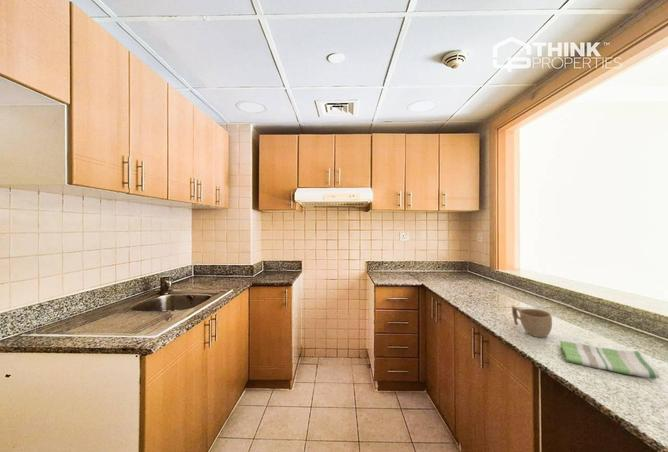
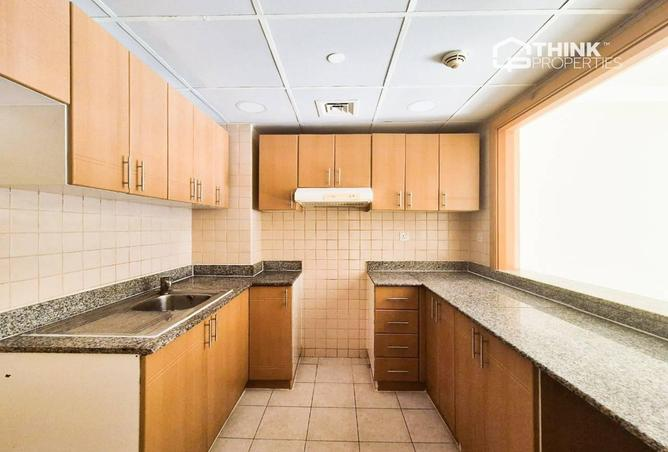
- cup [511,305,553,338]
- dish towel [559,340,660,380]
